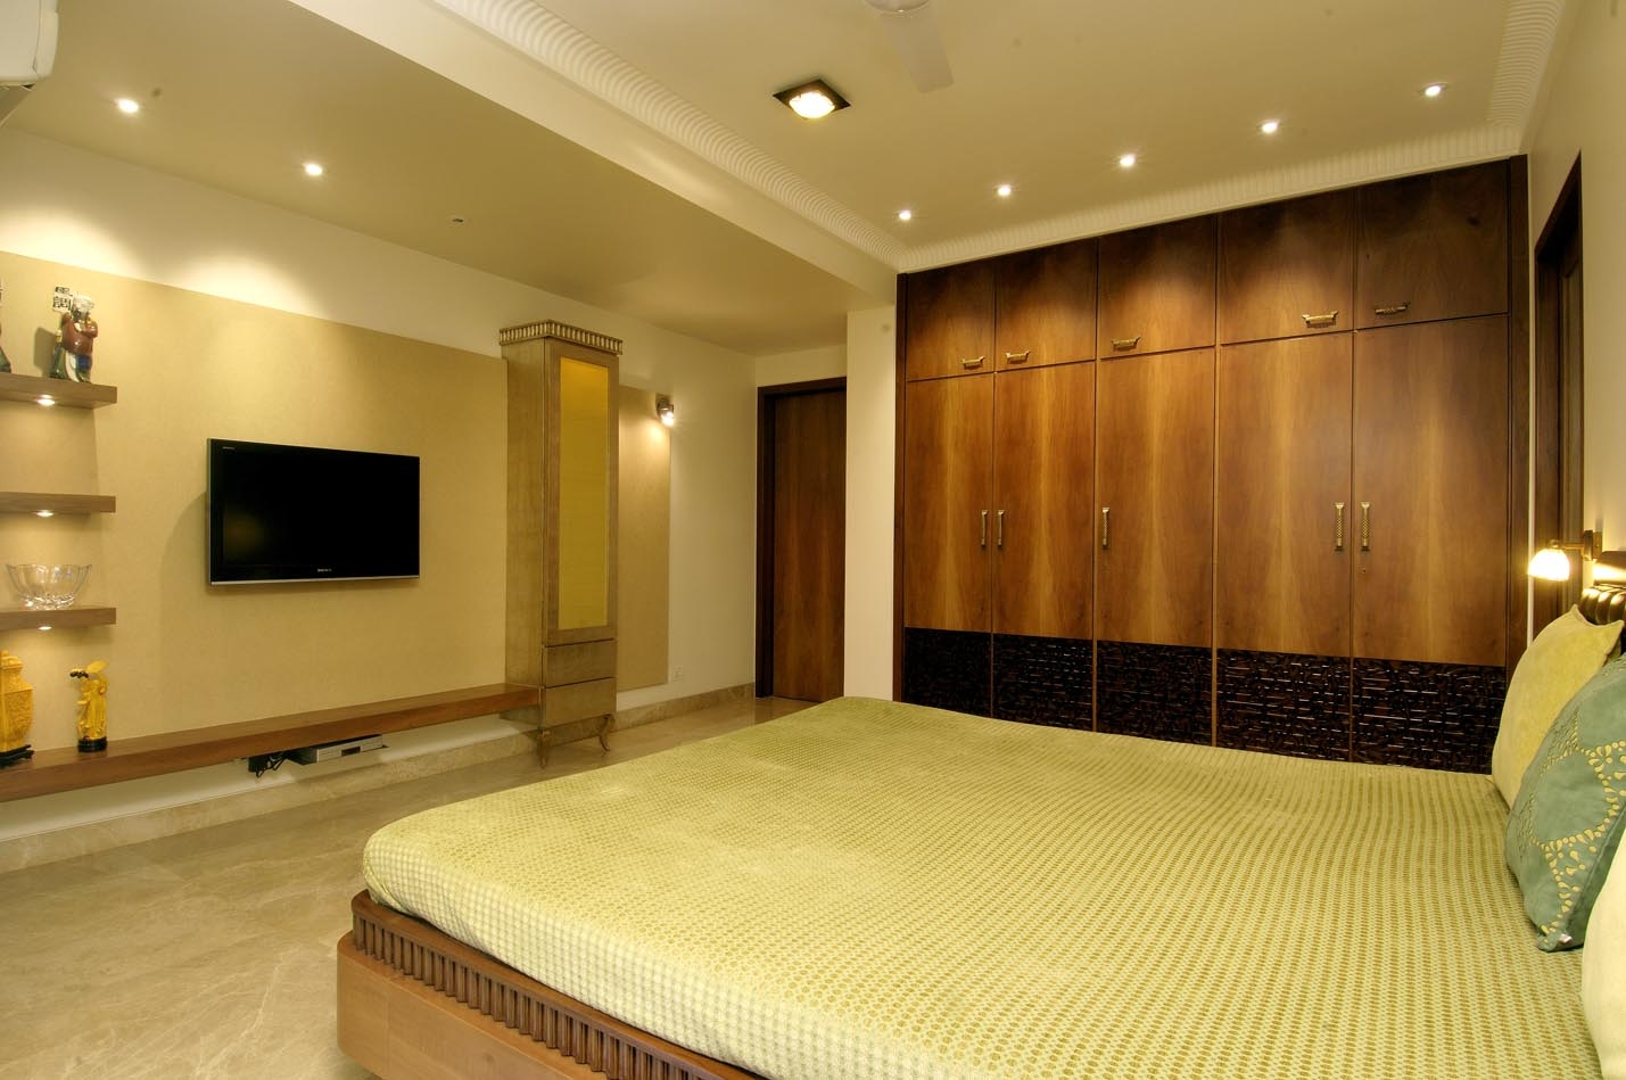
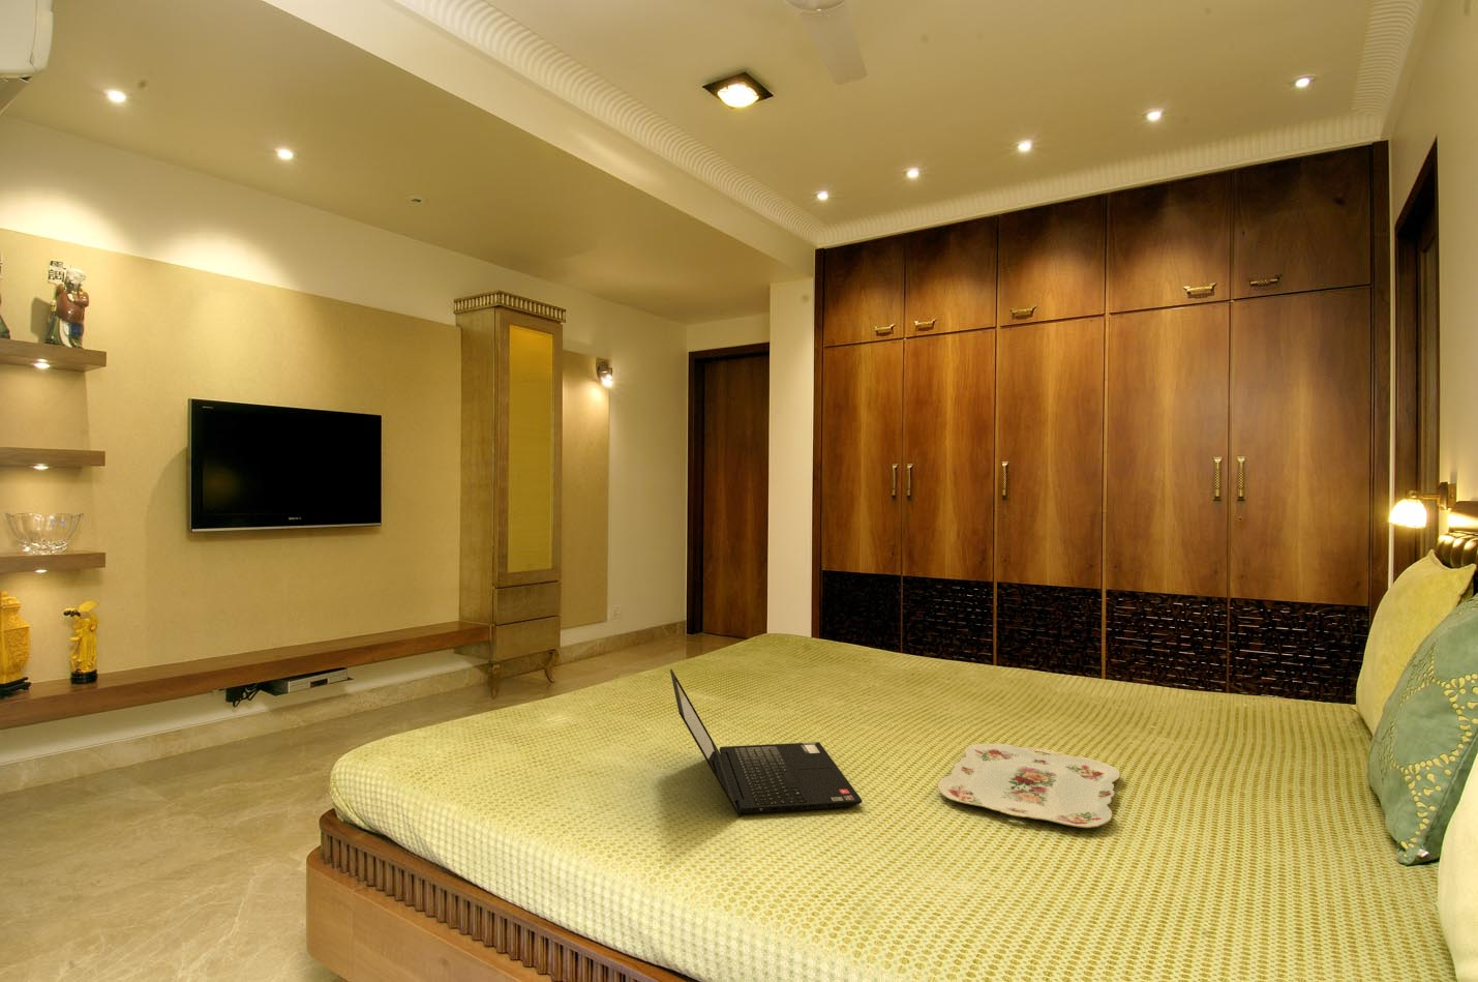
+ serving tray [937,743,1121,829]
+ laptop computer [669,669,863,819]
